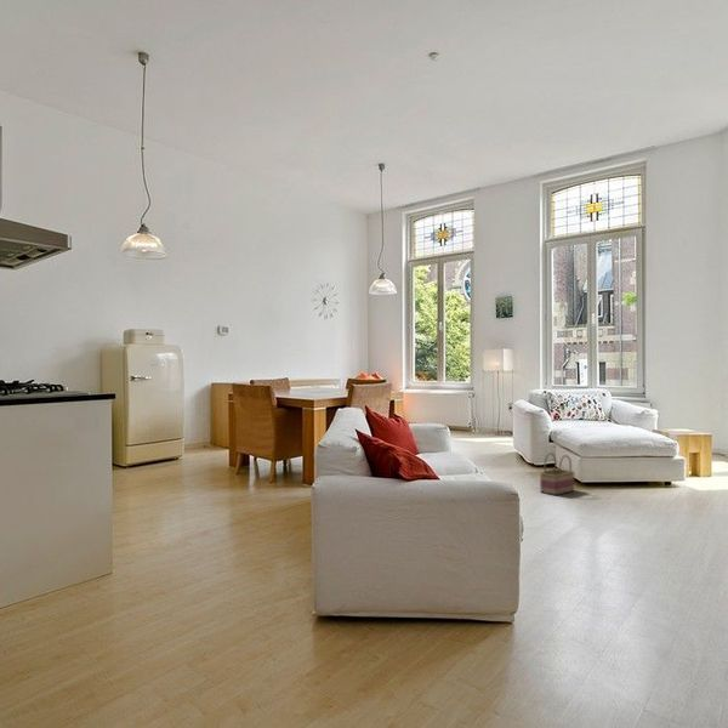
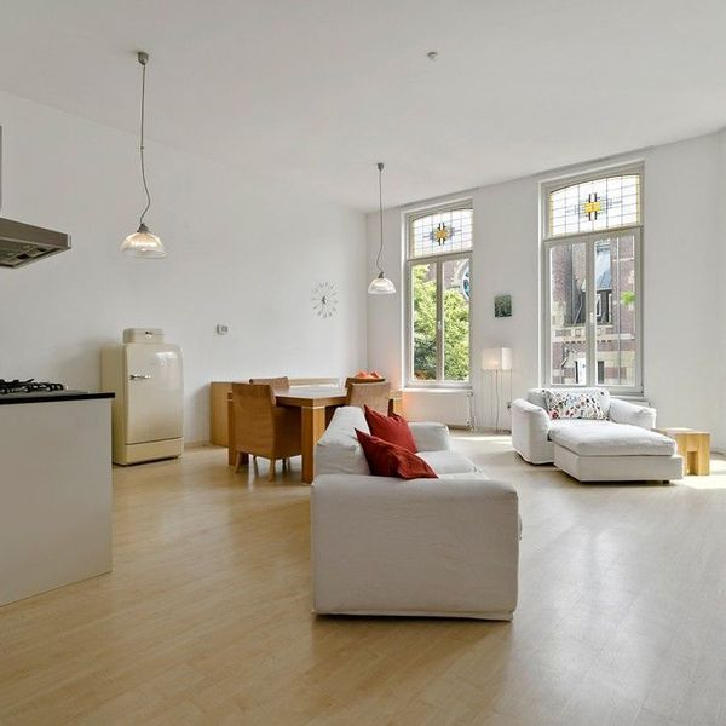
- basket [539,451,575,496]
